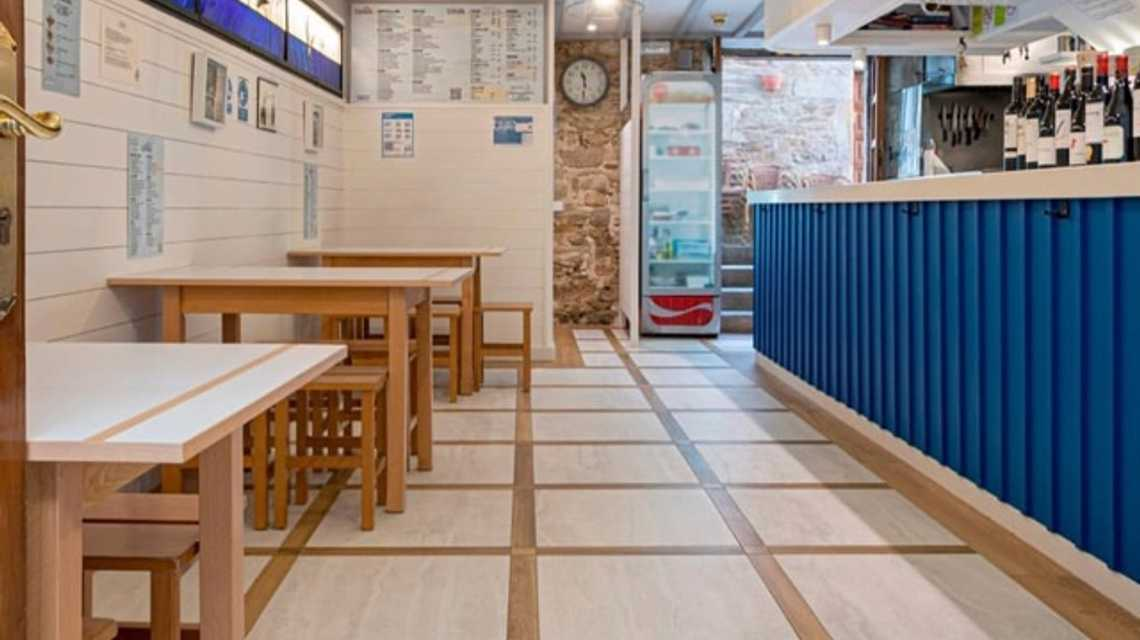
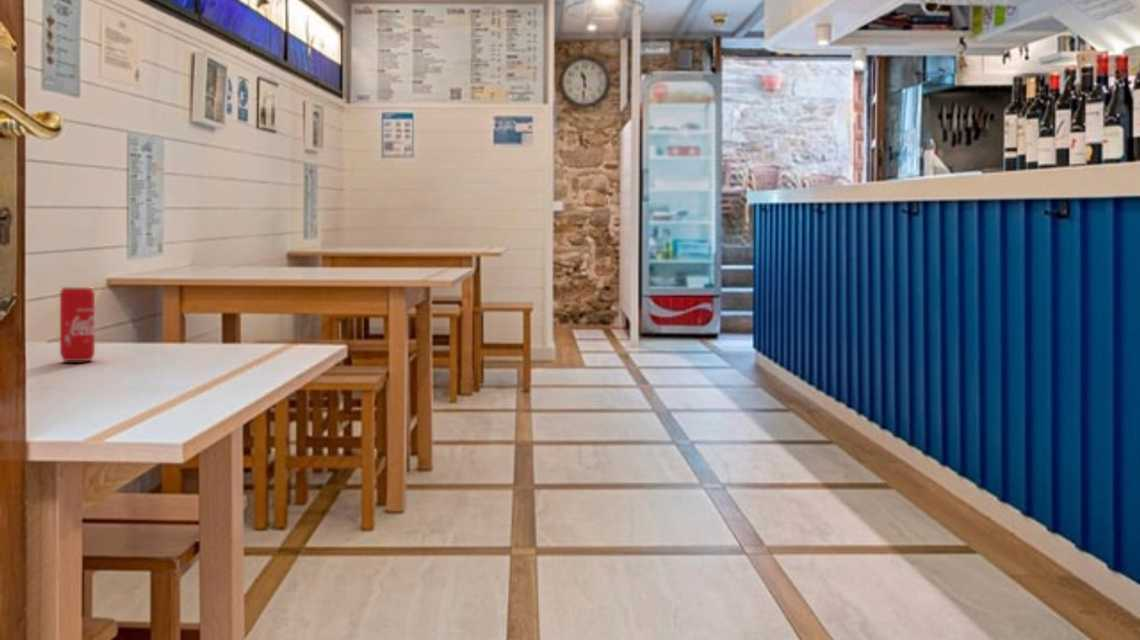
+ beverage can [59,286,96,362]
